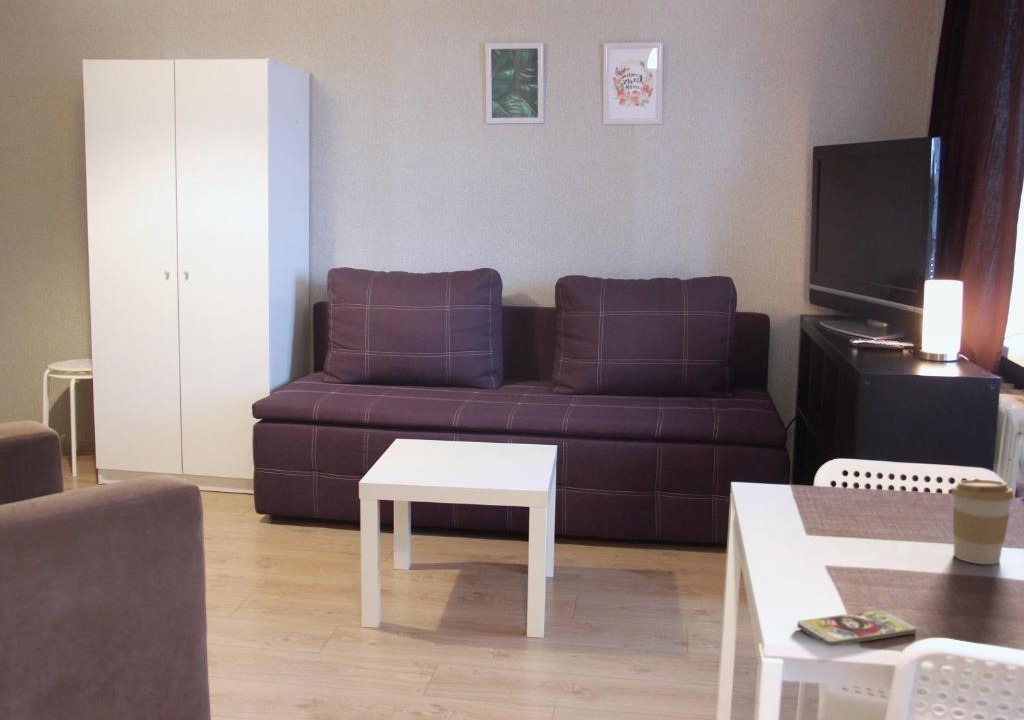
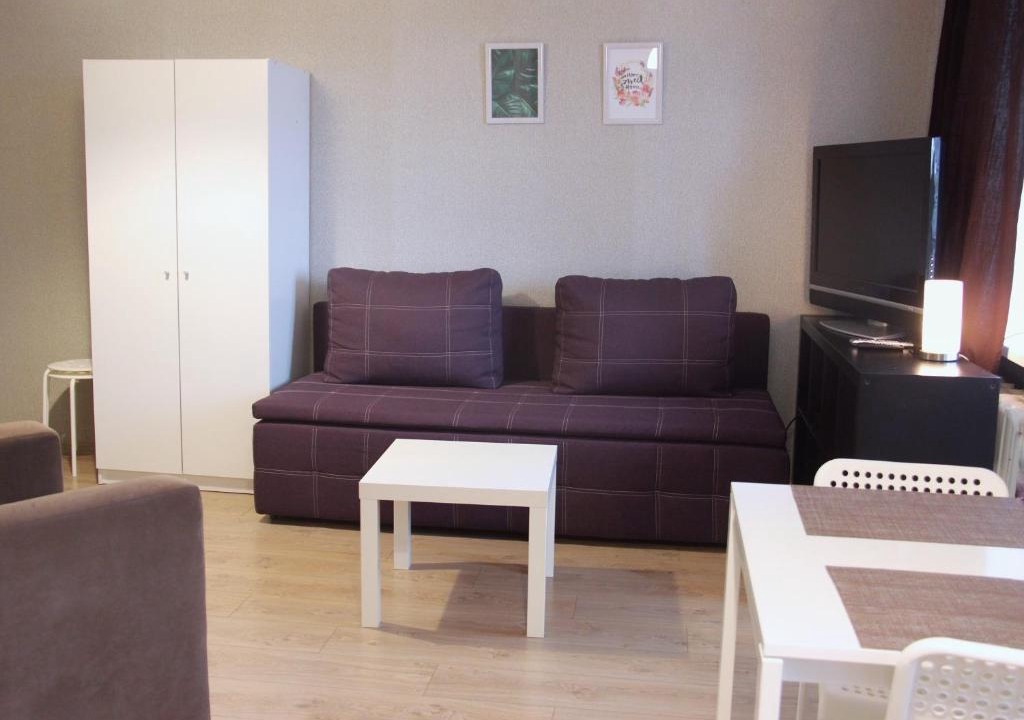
- smartphone [796,609,918,647]
- coffee cup [950,479,1015,565]
